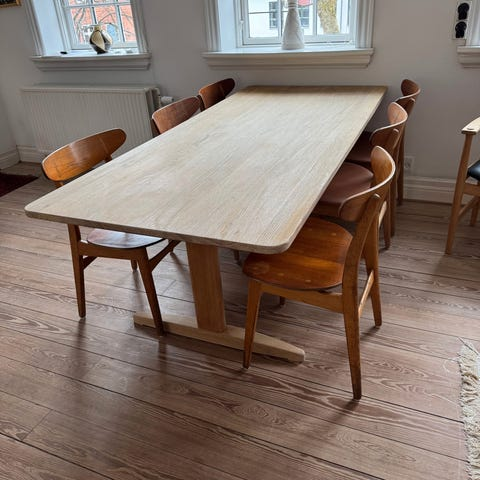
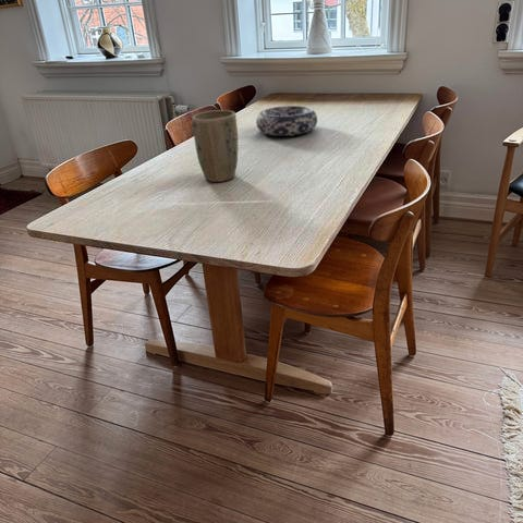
+ plant pot [192,109,240,183]
+ decorative bowl [255,105,318,137]
